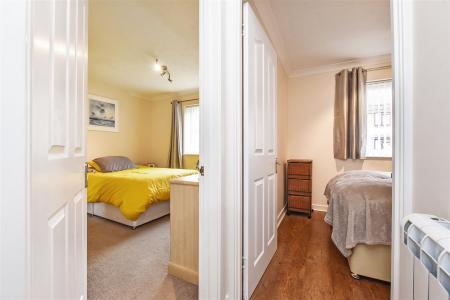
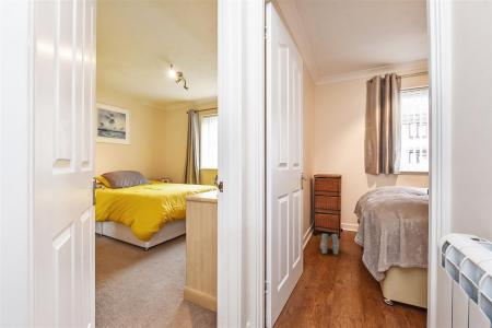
+ boots [319,232,340,256]
